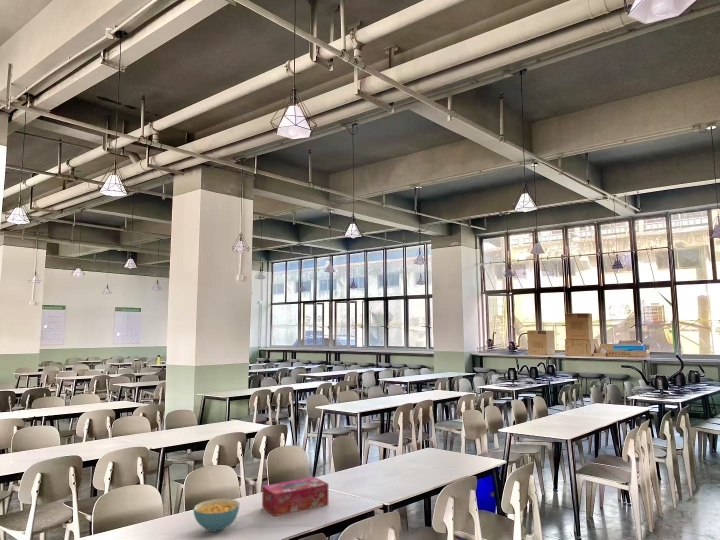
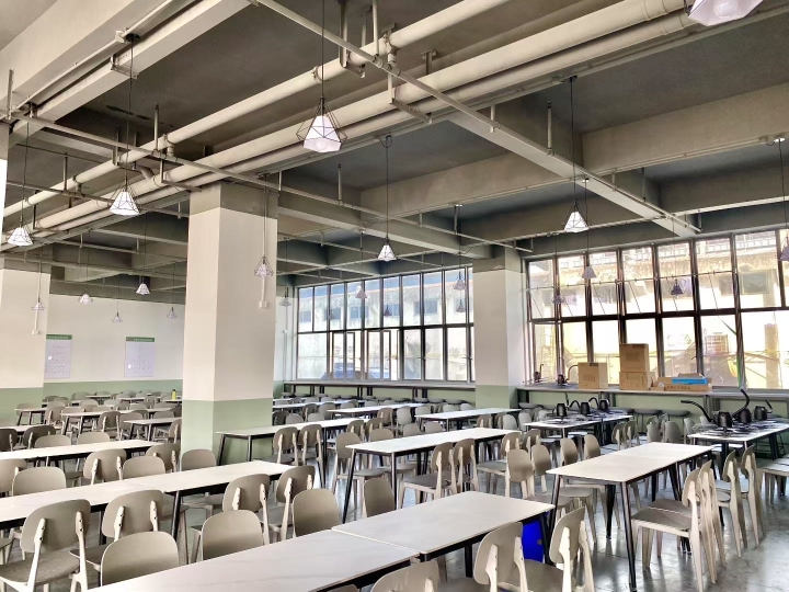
- cereal bowl [193,498,241,532]
- tissue box [261,476,329,517]
